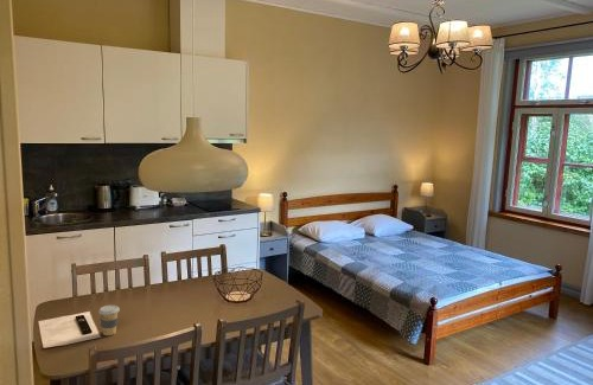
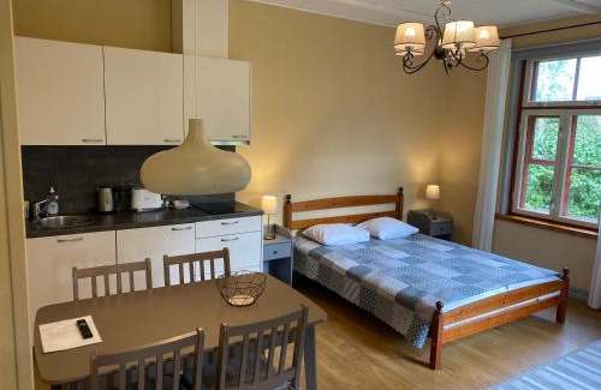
- coffee cup [97,304,121,336]
